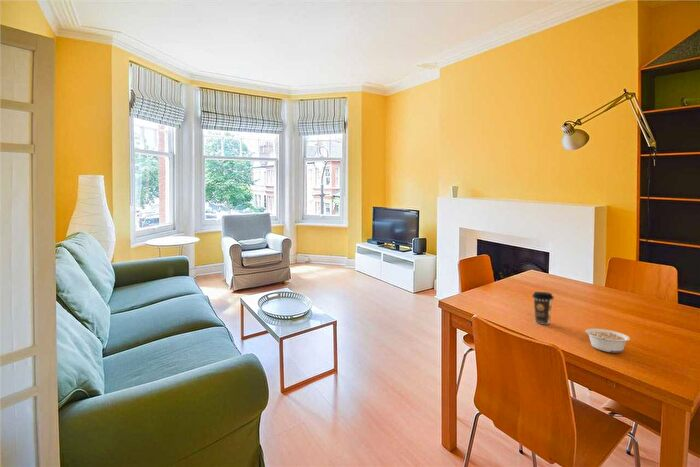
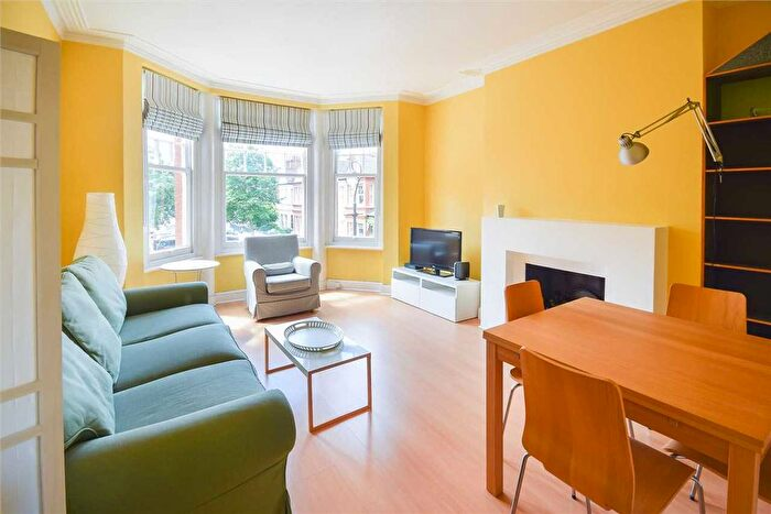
- coffee cup [531,291,555,325]
- legume [584,328,631,354]
